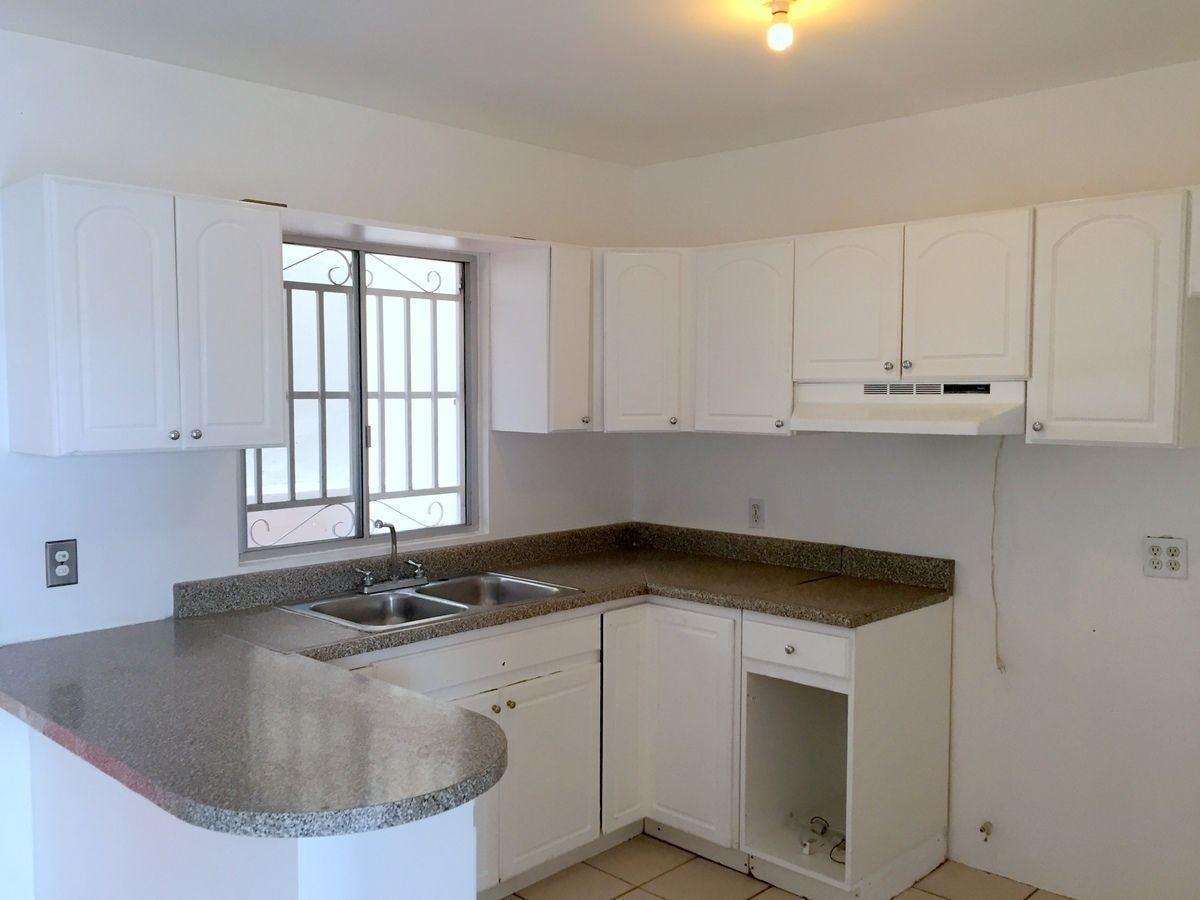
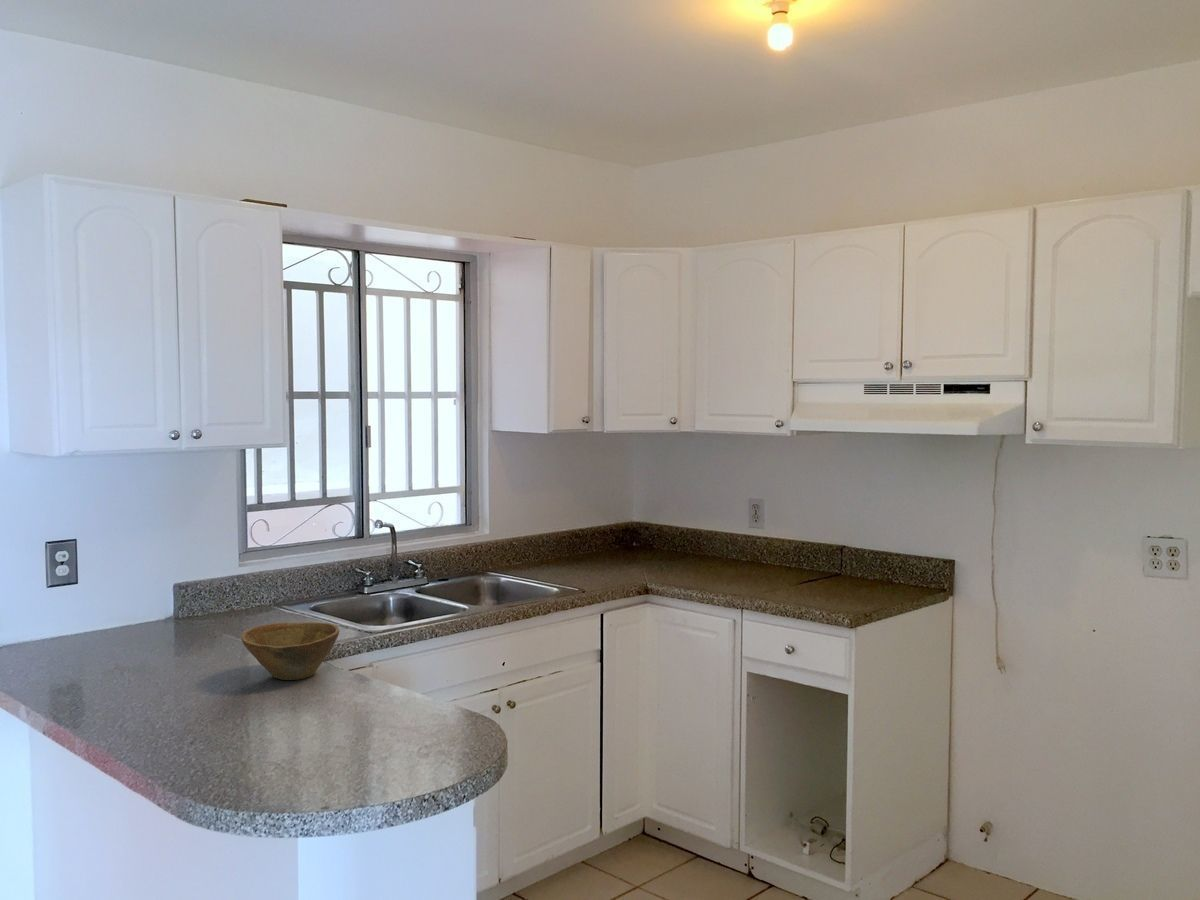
+ bowl [240,621,341,681]
